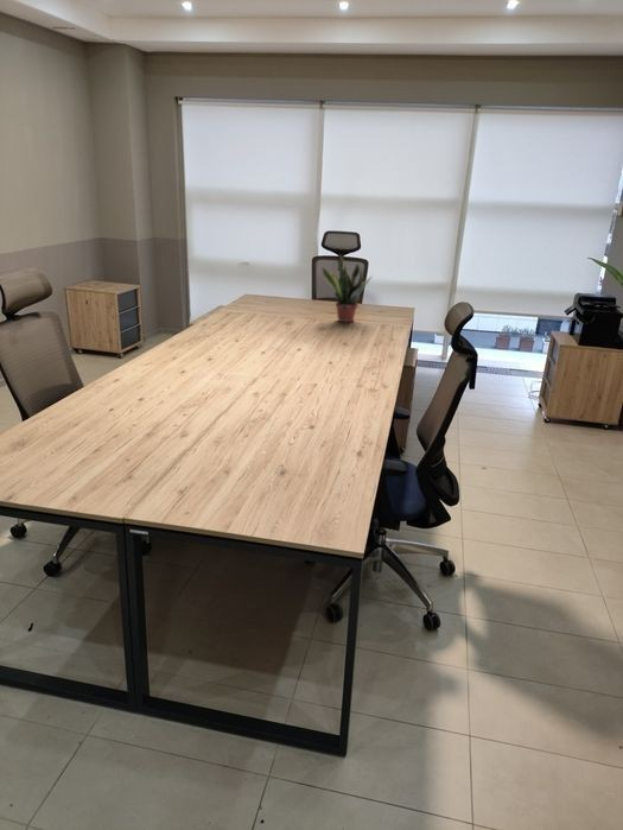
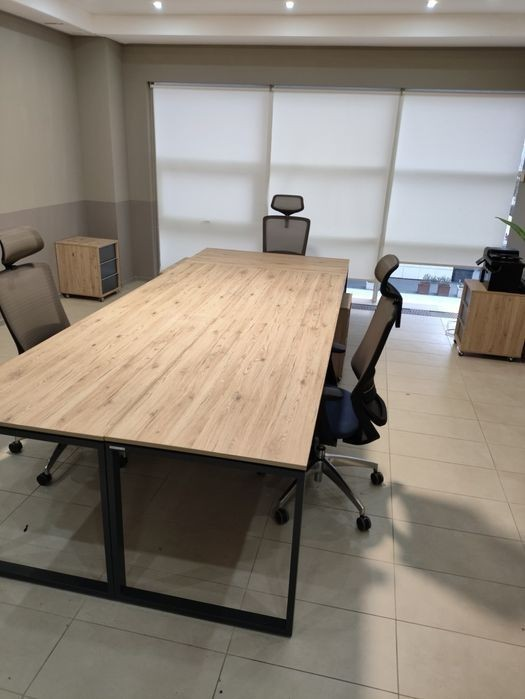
- potted plant [322,253,374,323]
